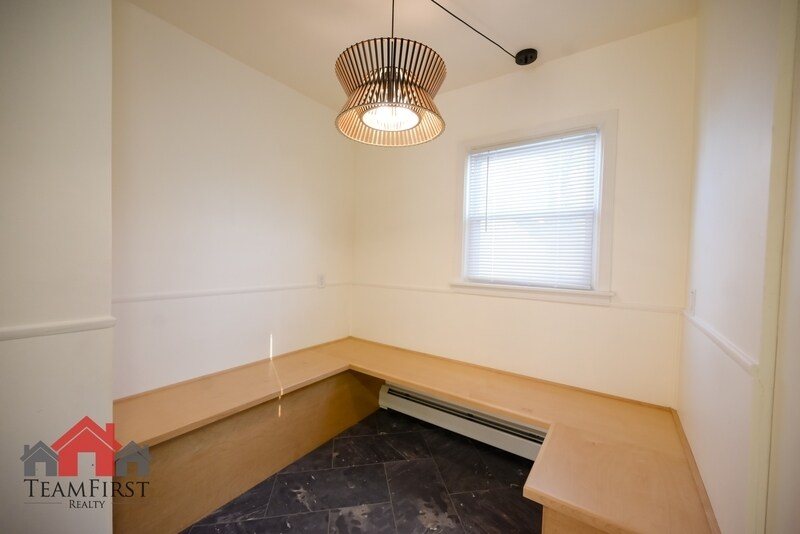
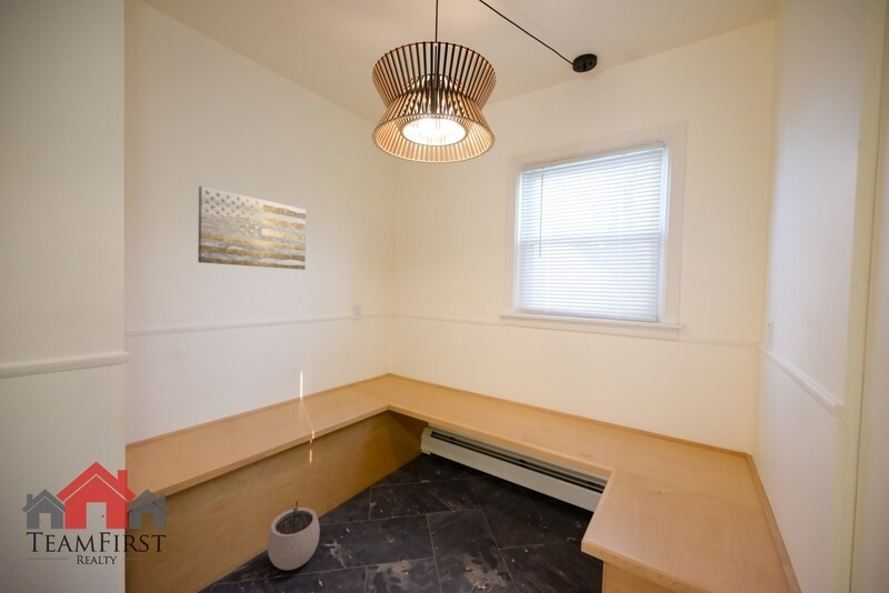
+ wall art [197,184,307,271]
+ plant pot [267,500,321,571]
